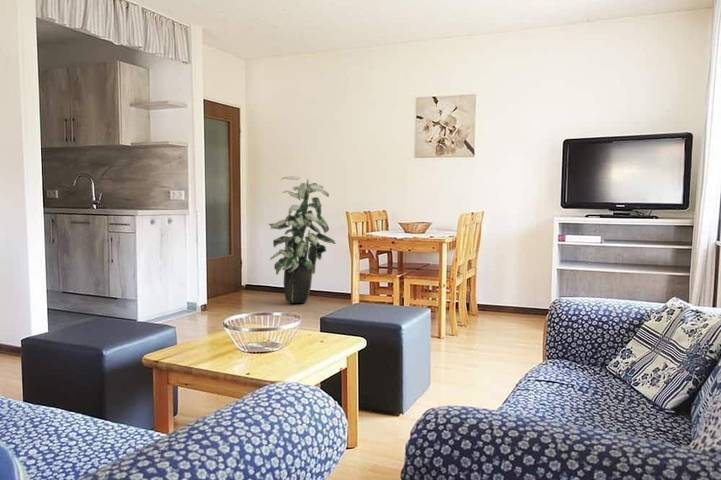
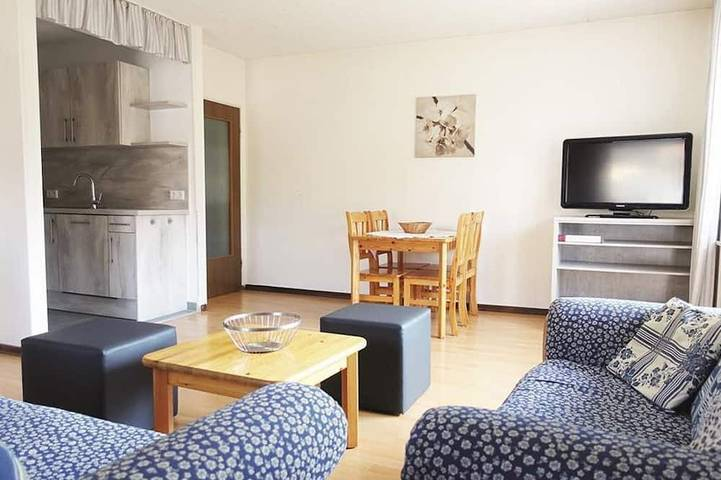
- indoor plant [267,175,337,304]
